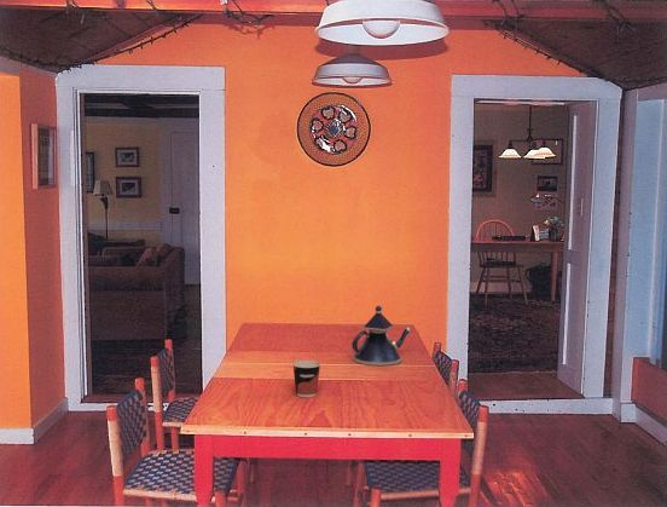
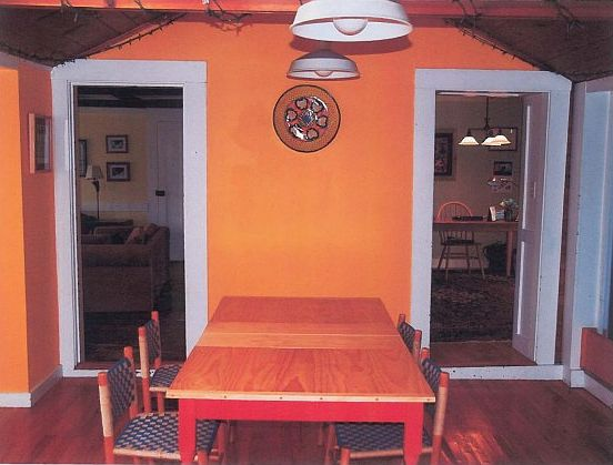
- cup [291,359,321,398]
- teapot [350,305,412,367]
